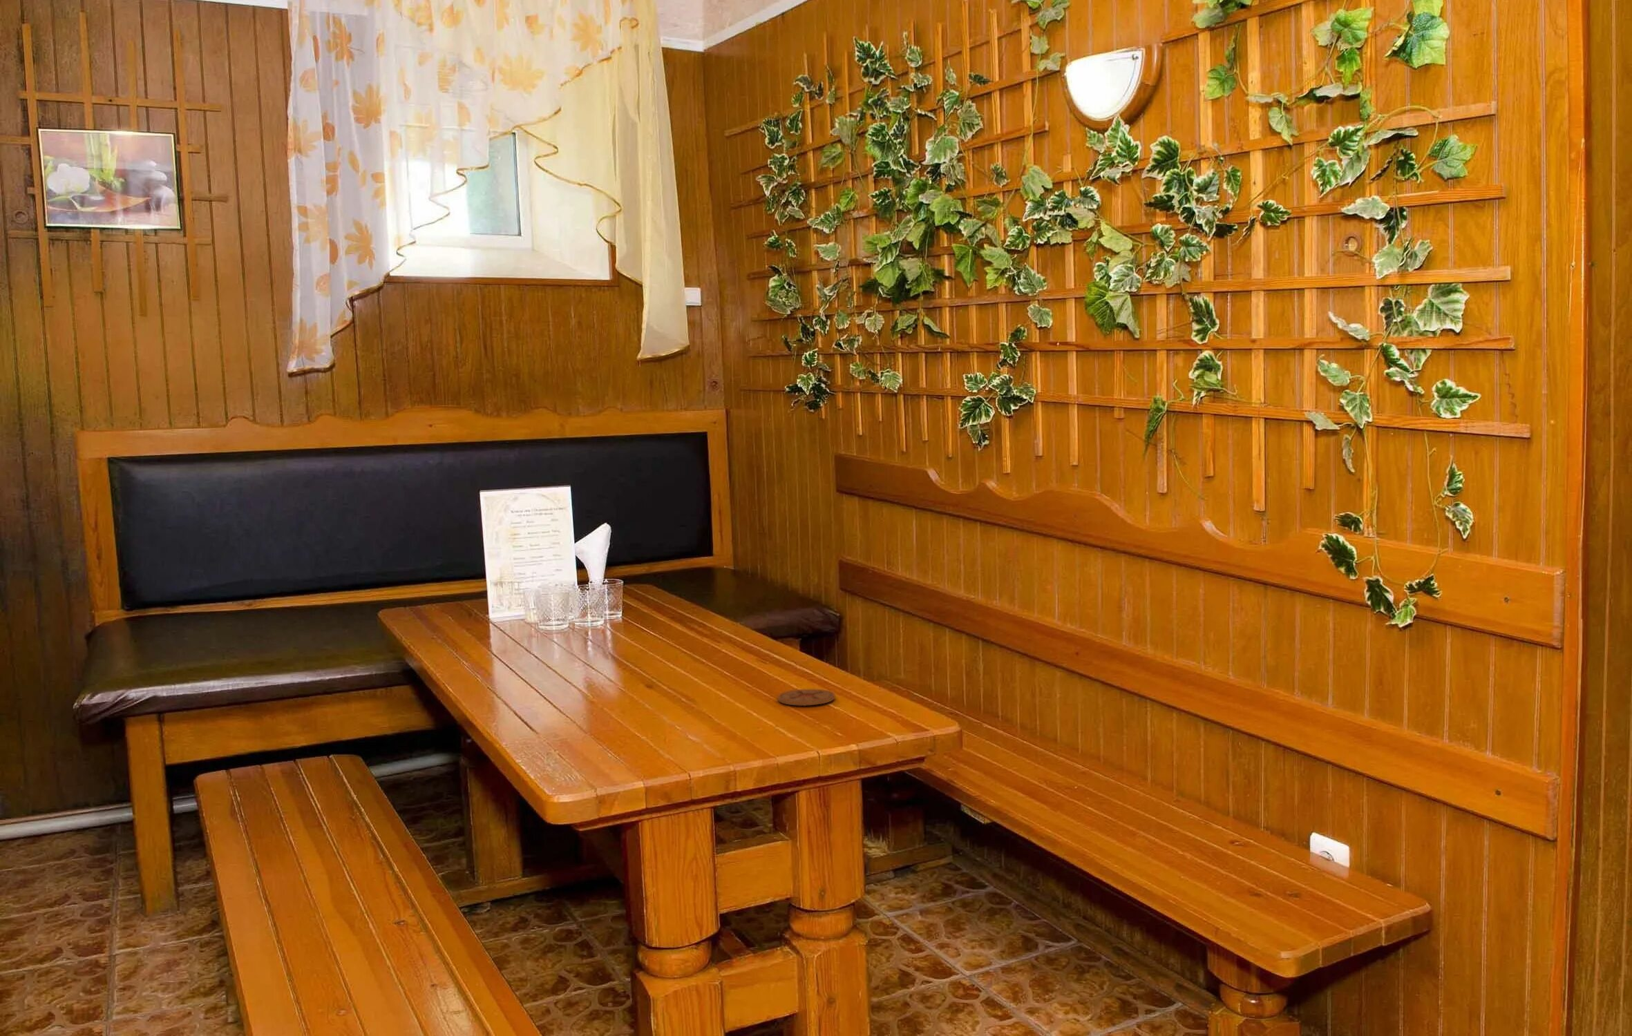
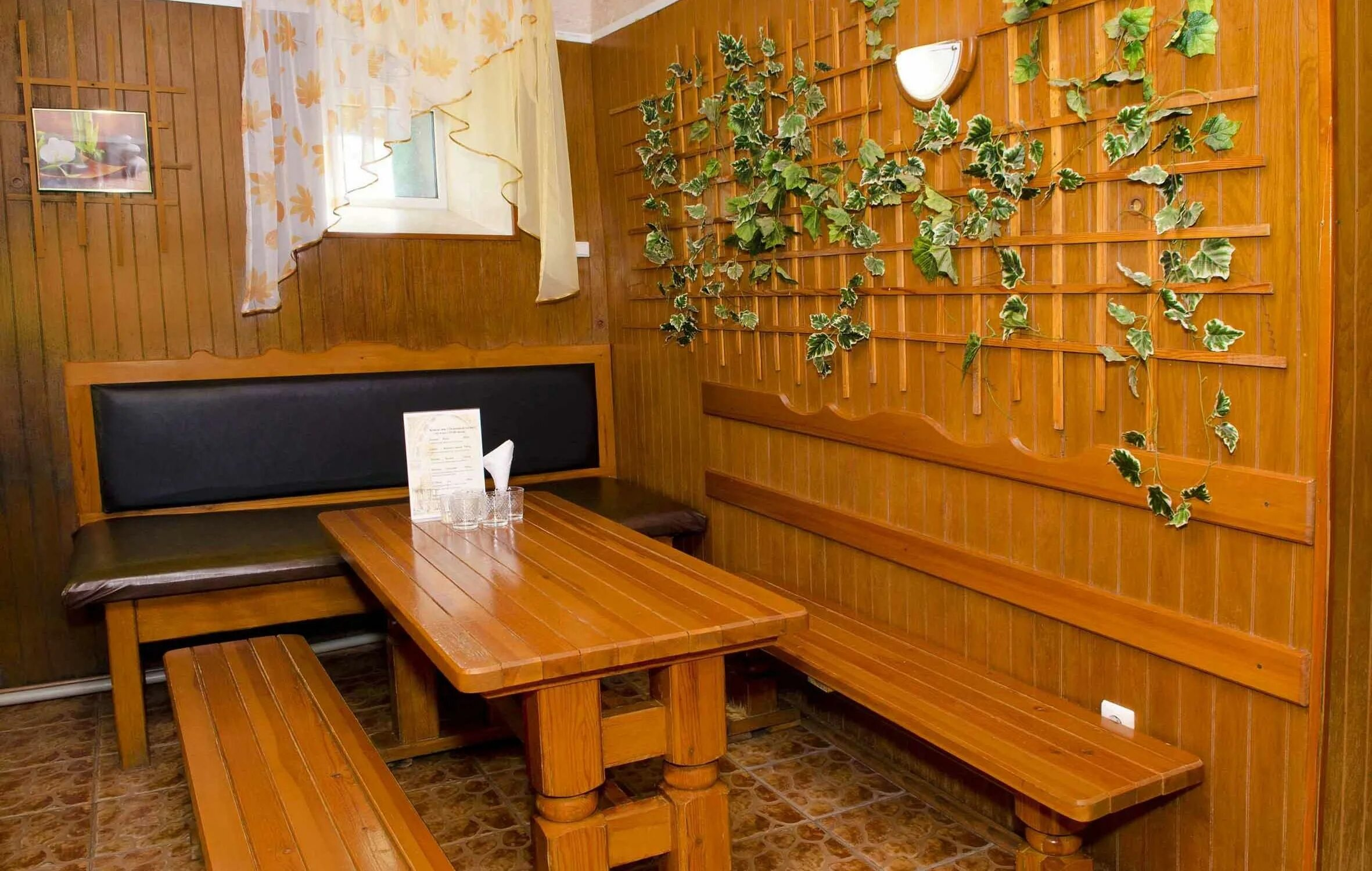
- coaster [777,689,836,707]
